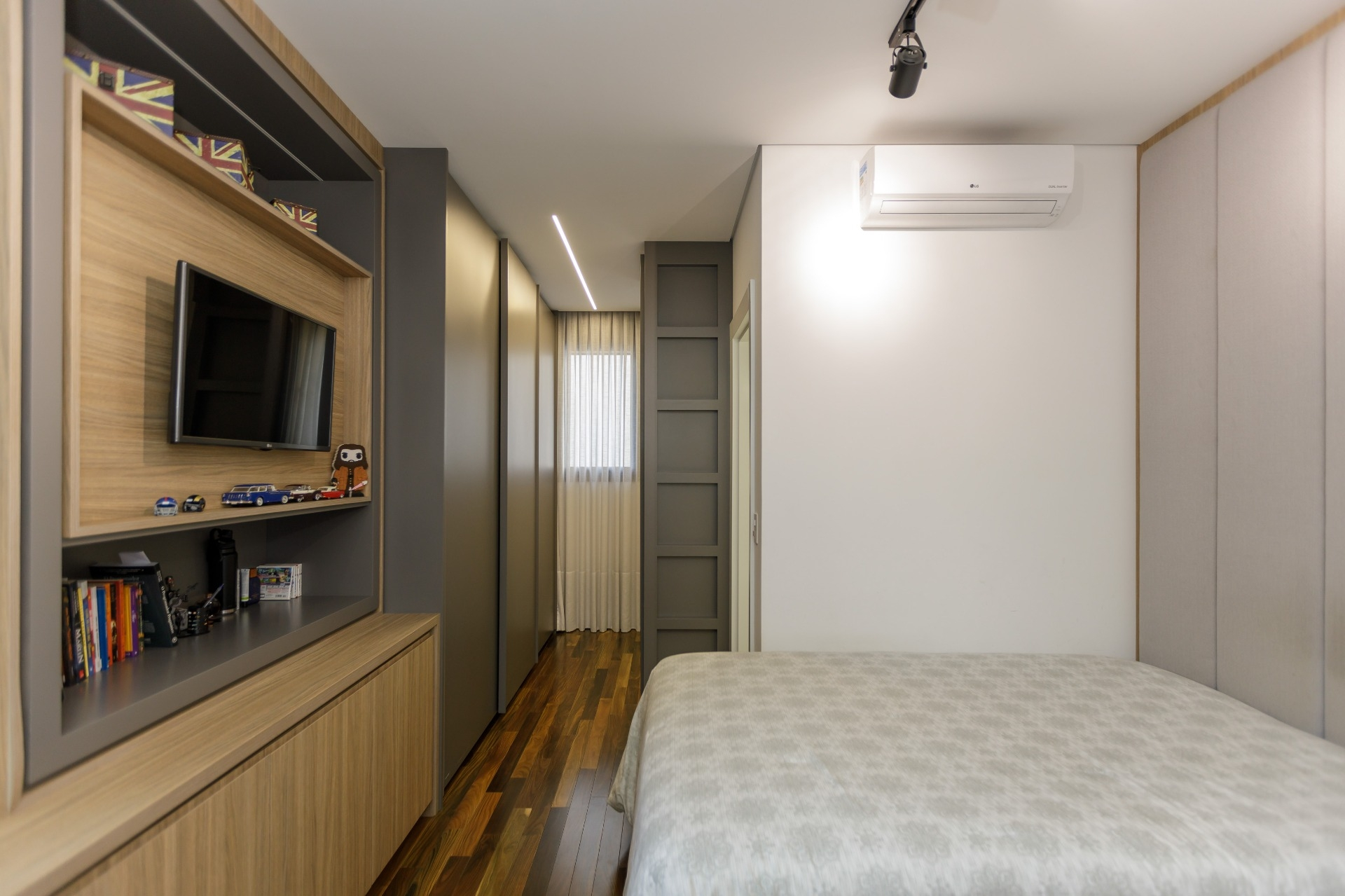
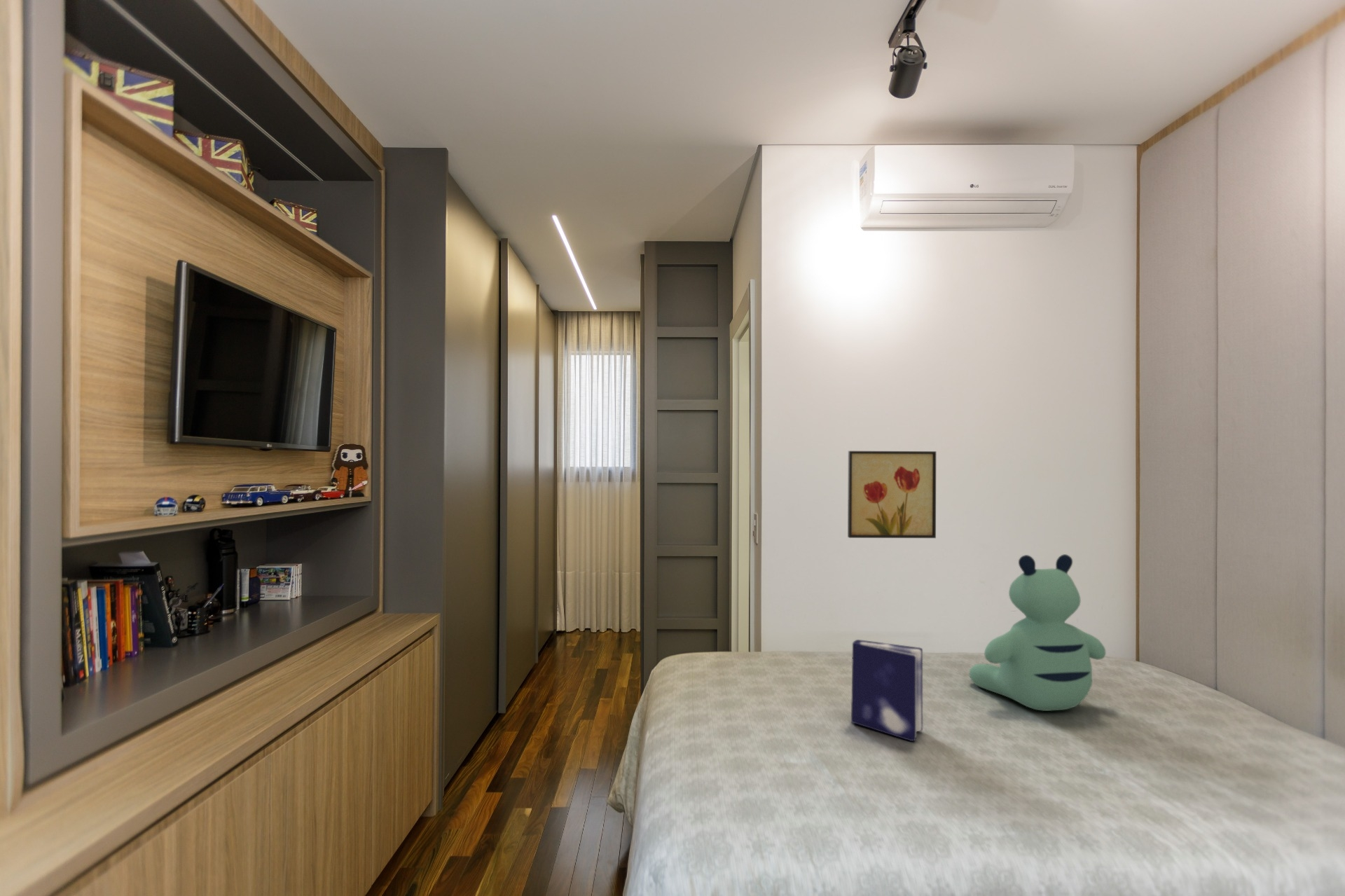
+ wall art [847,450,937,539]
+ book [850,639,923,742]
+ bear [968,553,1106,712]
